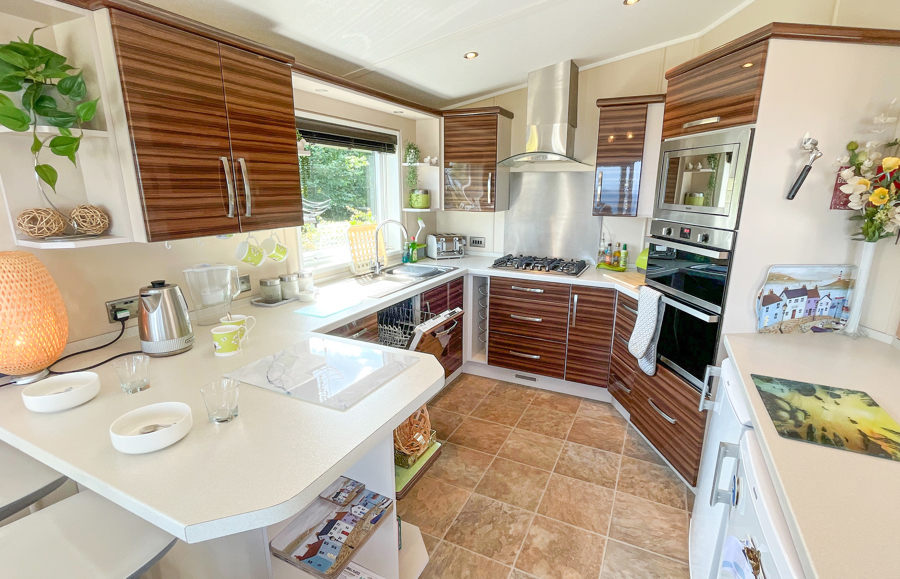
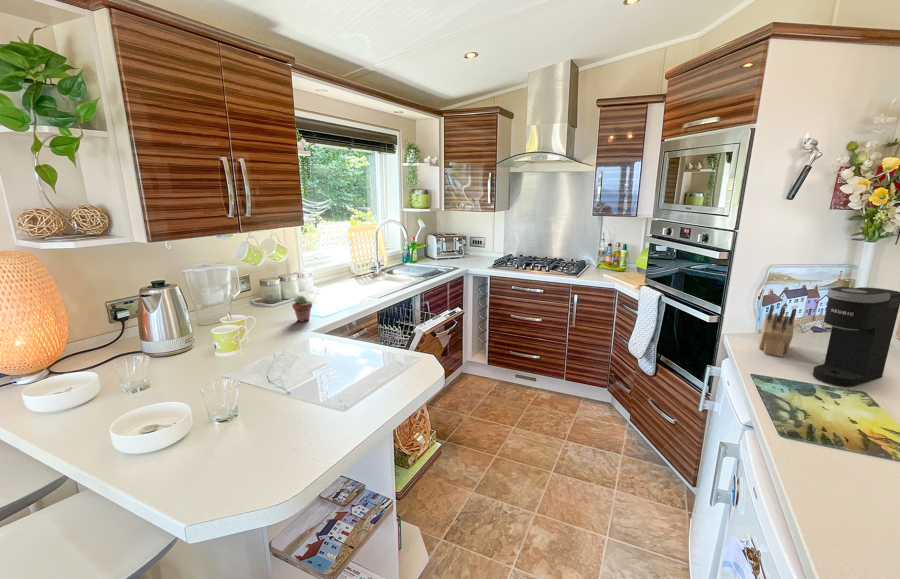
+ knife block [758,304,797,358]
+ potted succulent [291,295,313,323]
+ coffee maker [812,285,900,388]
